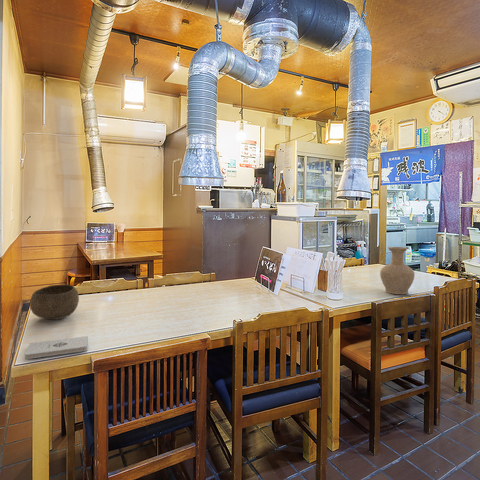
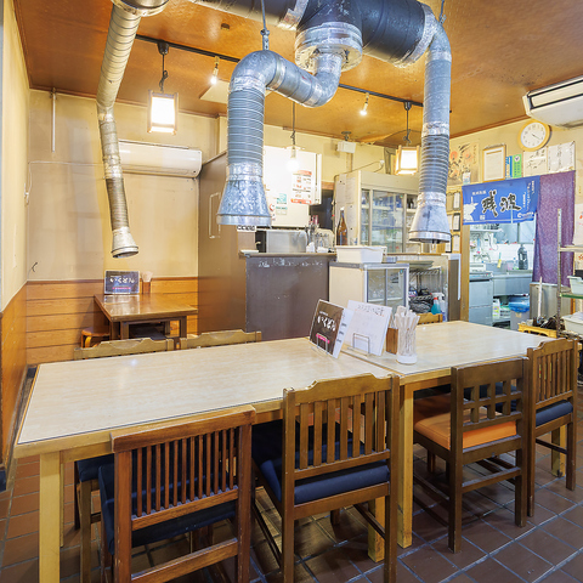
- bowl [29,284,80,321]
- notepad [24,335,89,360]
- vase [379,246,416,295]
